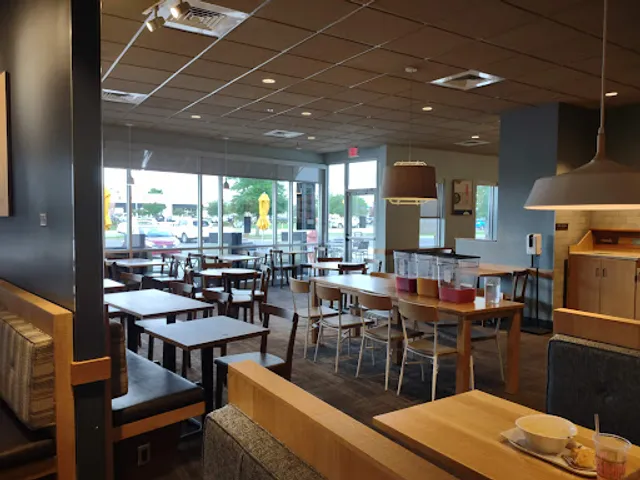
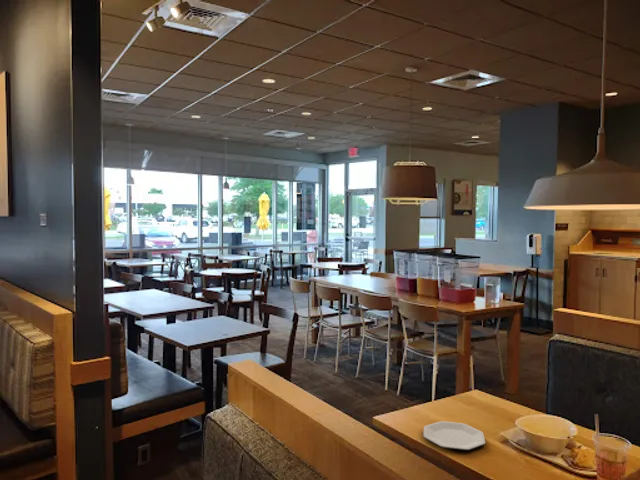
+ plate [423,420,486,451]
